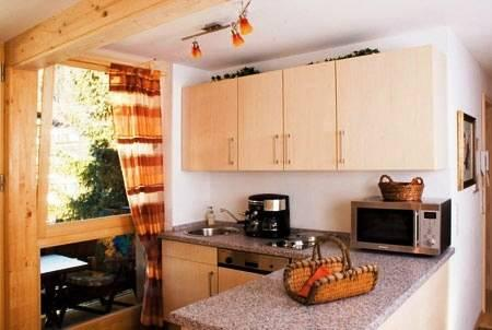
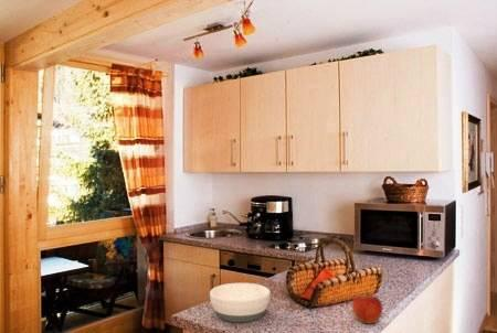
+ apple [351,291,383,325]
+ bowl [209,282,272,323]
